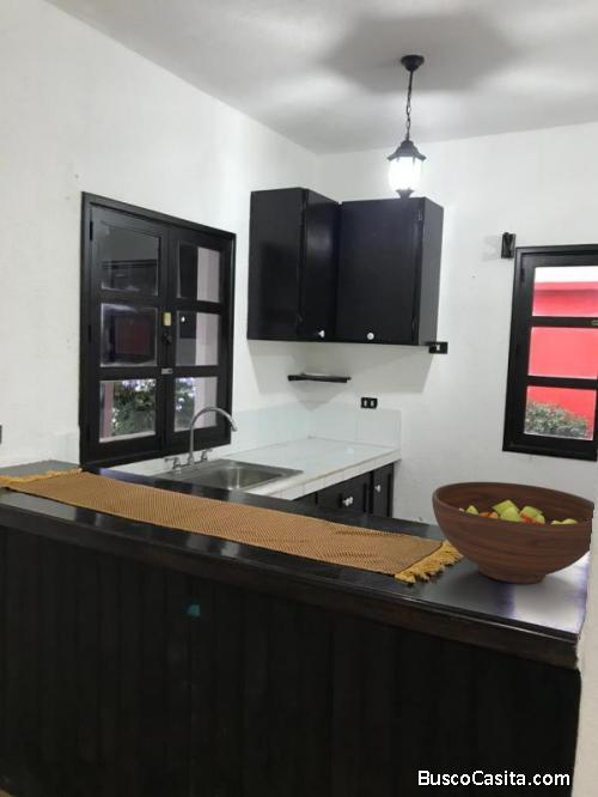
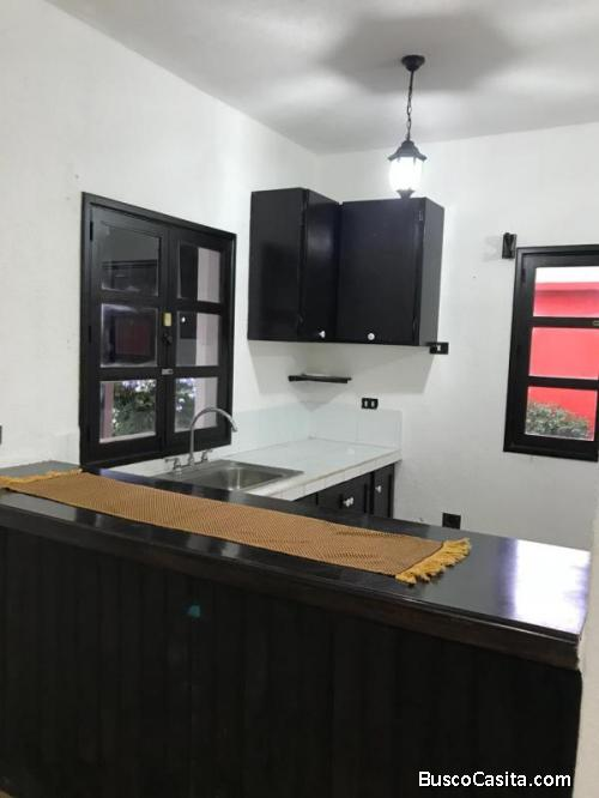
- fruit bowl [431,481,596,585]
